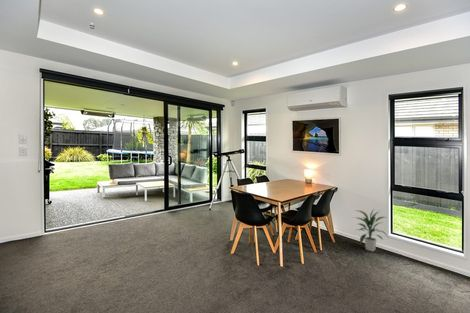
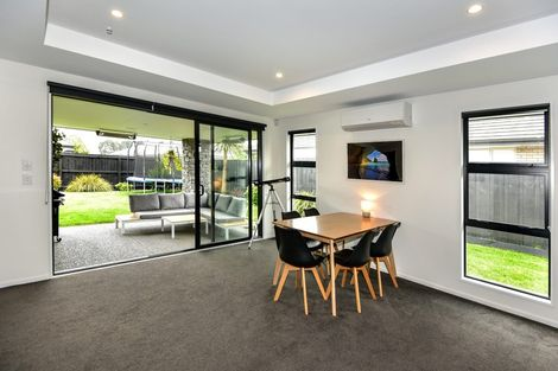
- indoor plant [353,209,389,252]
